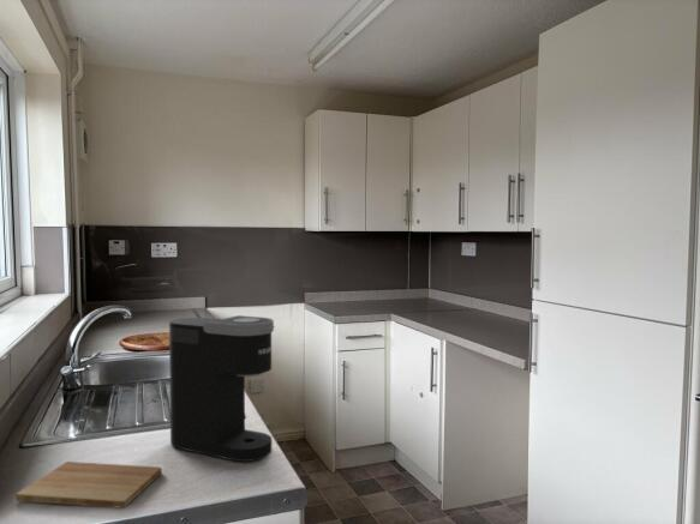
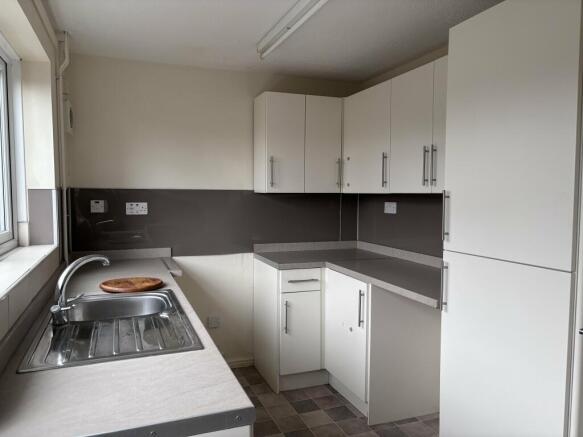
- cutting board [16,460,163,510]
- coffee maker [168,314,276,463]
